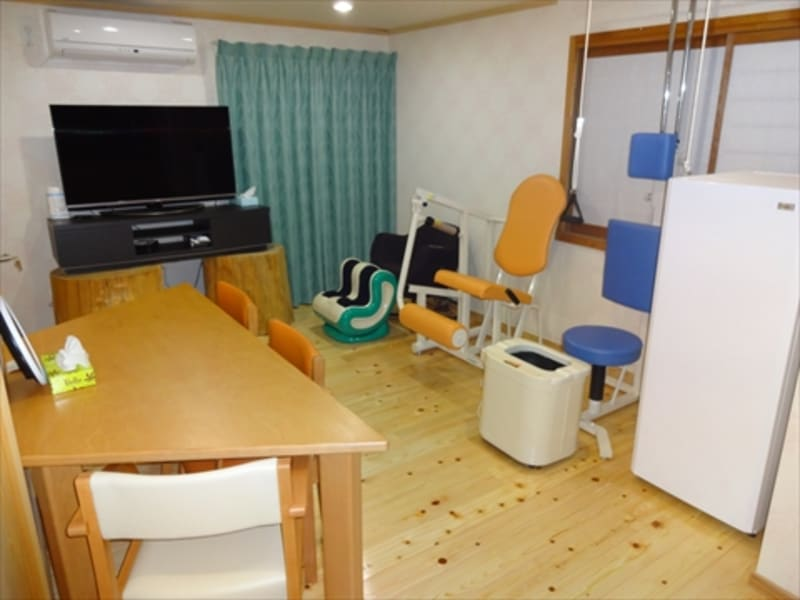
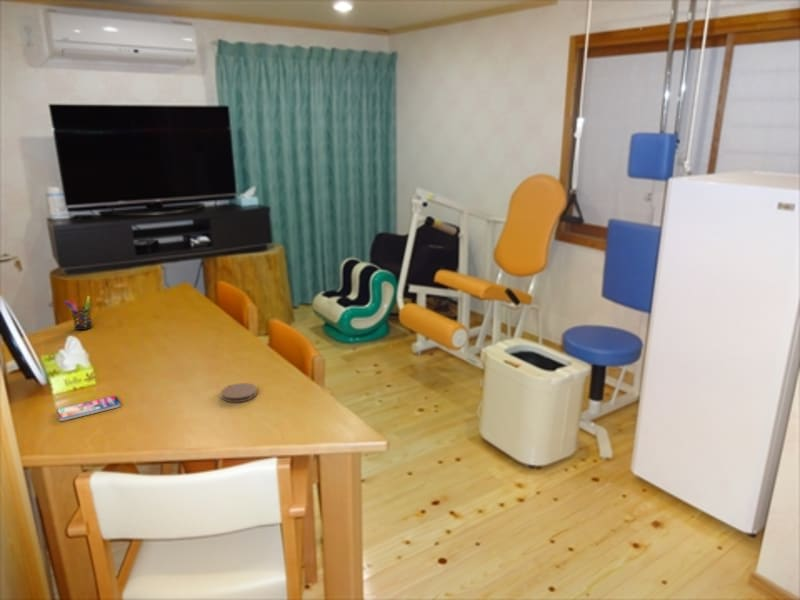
+ coaster [220,382,258,403]
+ pen holder [64,295,94,331]
+ smartphone [55,394,122,422]
